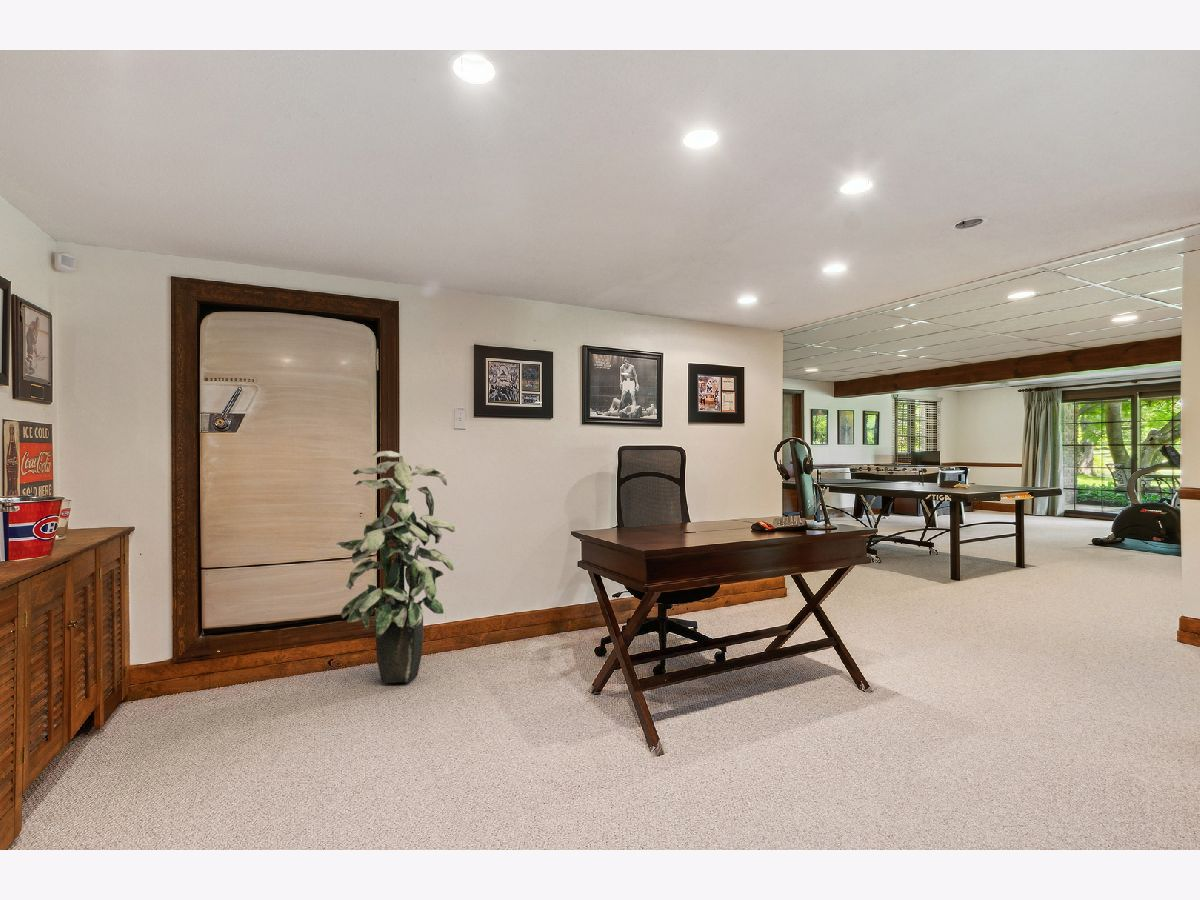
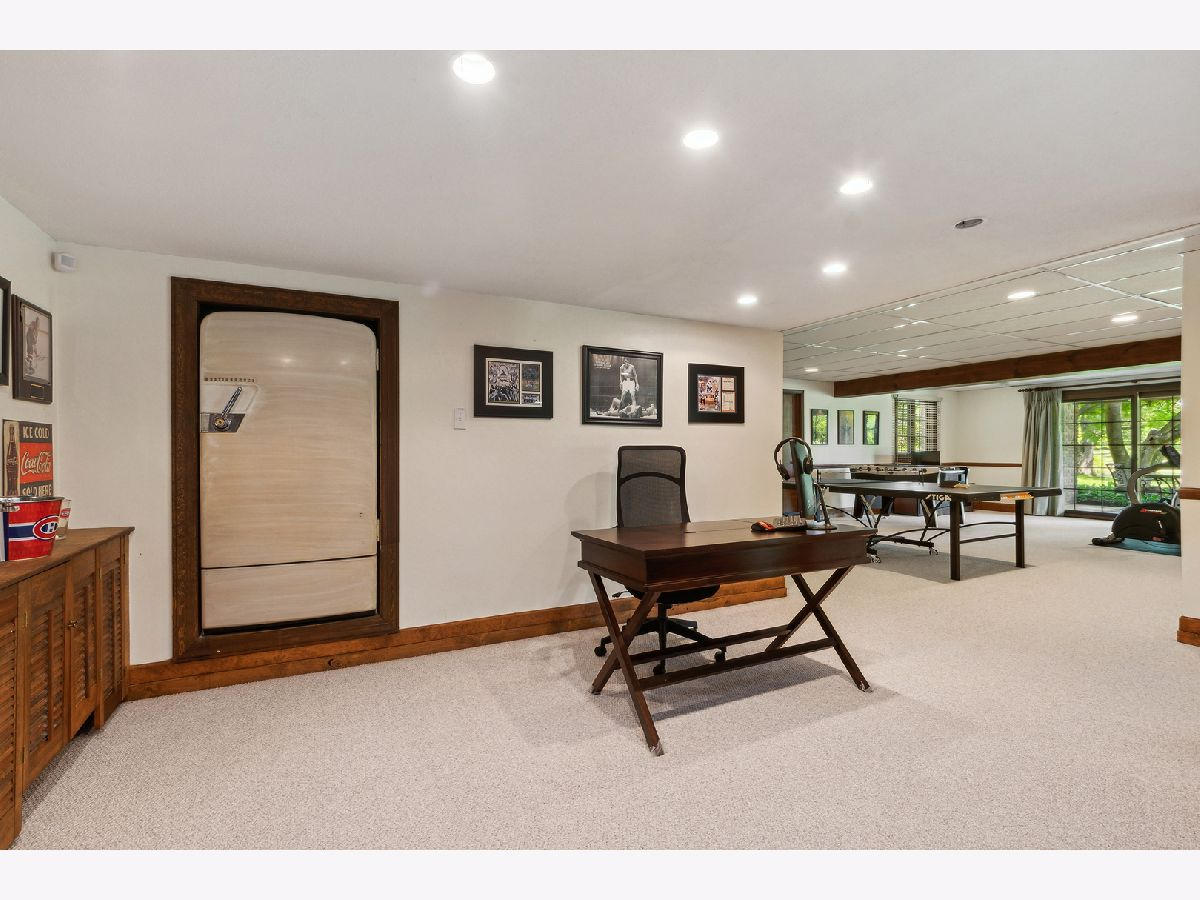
- indoor plant [336,450,456,684]
